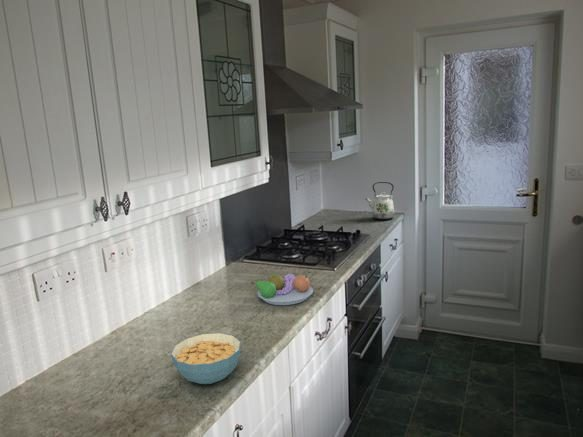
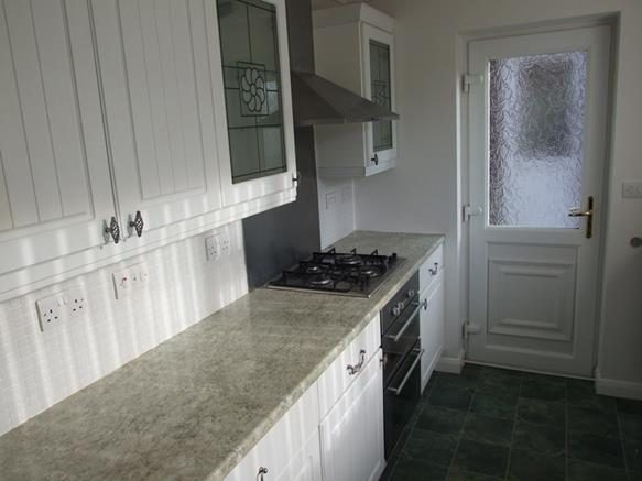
- cereal bowl [170,332,242,385]
- kettle [364,181,396,221]
- fruit bowl [250,270,314,306]
